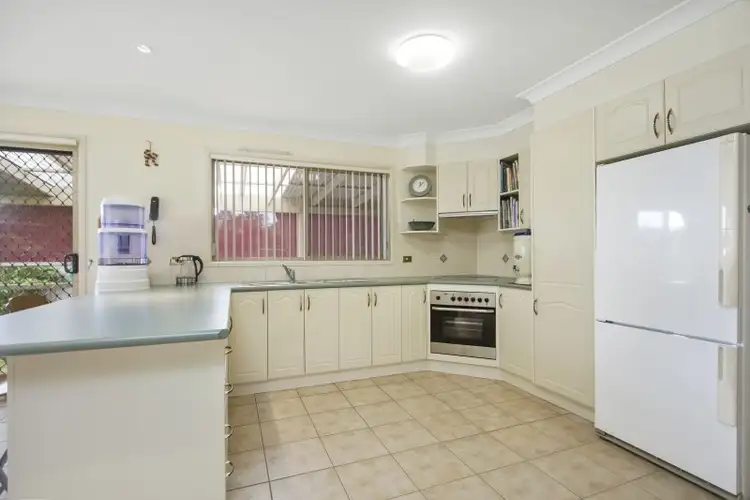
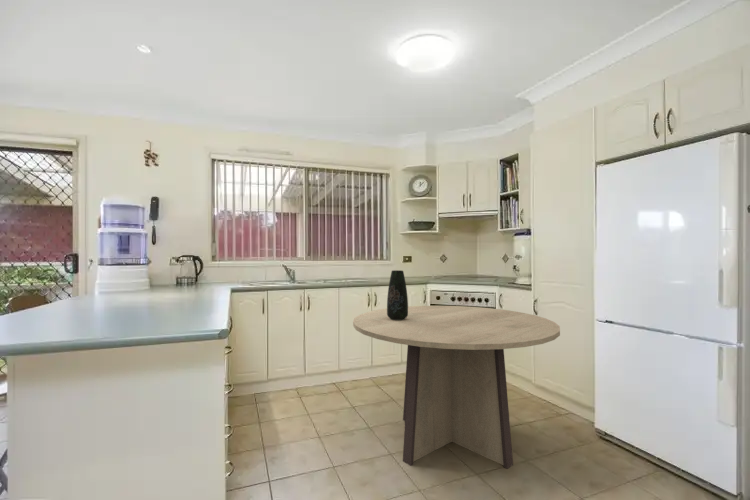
+ dining table [352,305,561,470]
+ vase [386,269,409,320]
